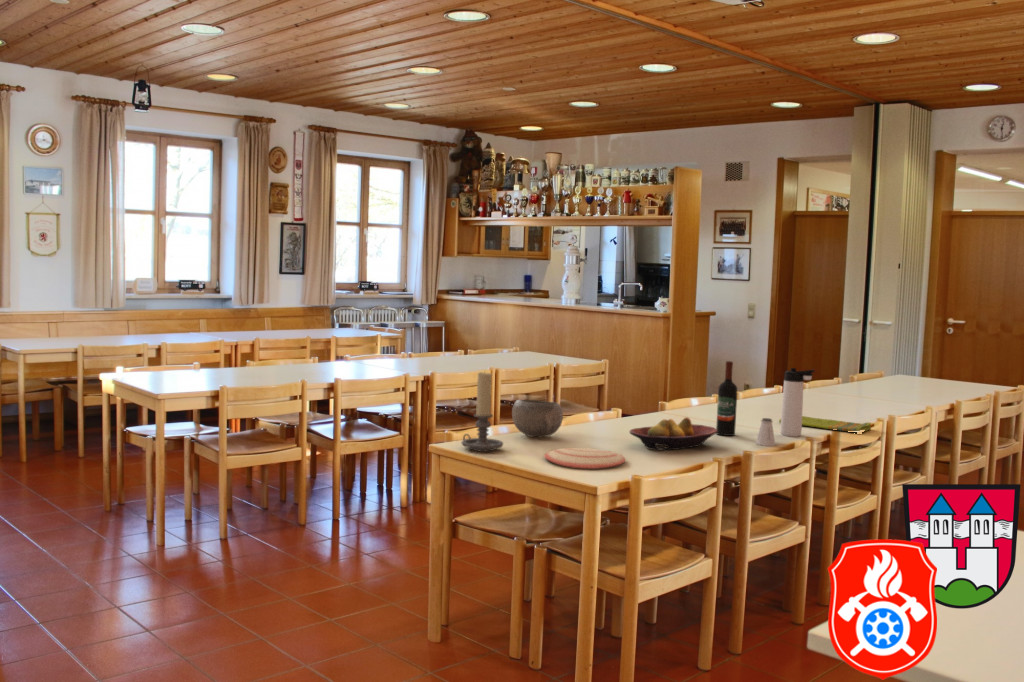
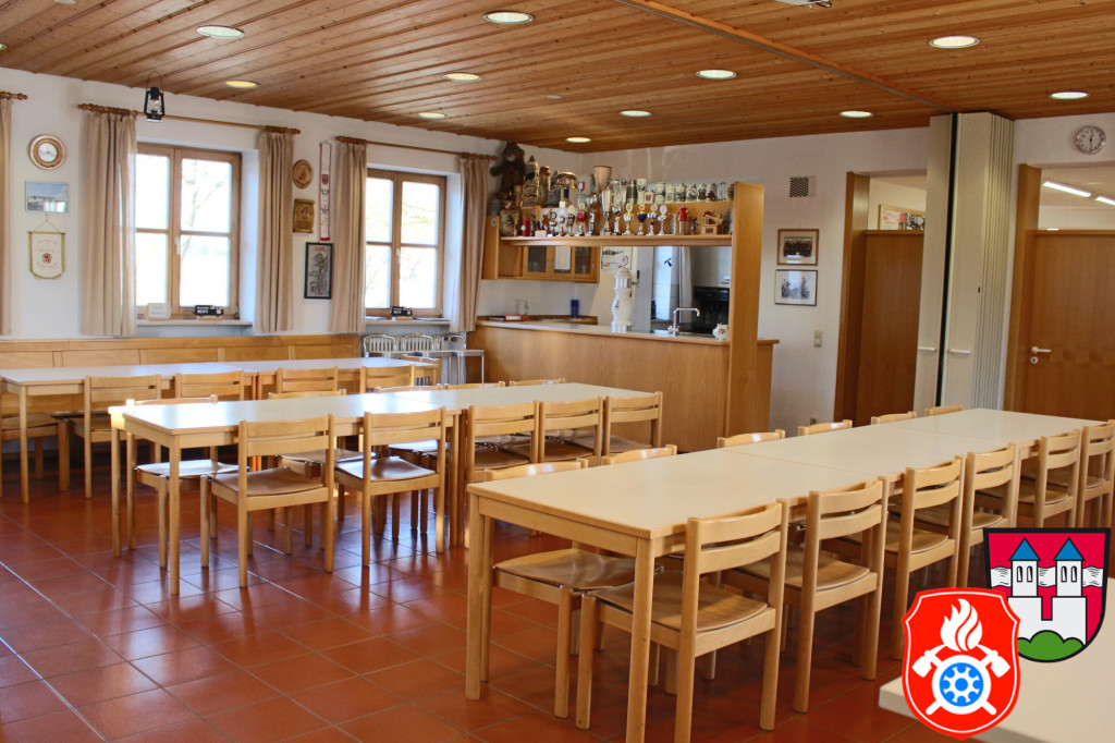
- candle holder [461,371,504,452]
- saltshaker [755,417,776,447]
- dish towel [778,415,872,433]
- fruit bowl [628,416,718,451]
- bowl [511,399,564,438]
- thermos bottle [779,367,816,438]
- plate [543,447,626,470]
- wine bottle [715,360,738,437]
